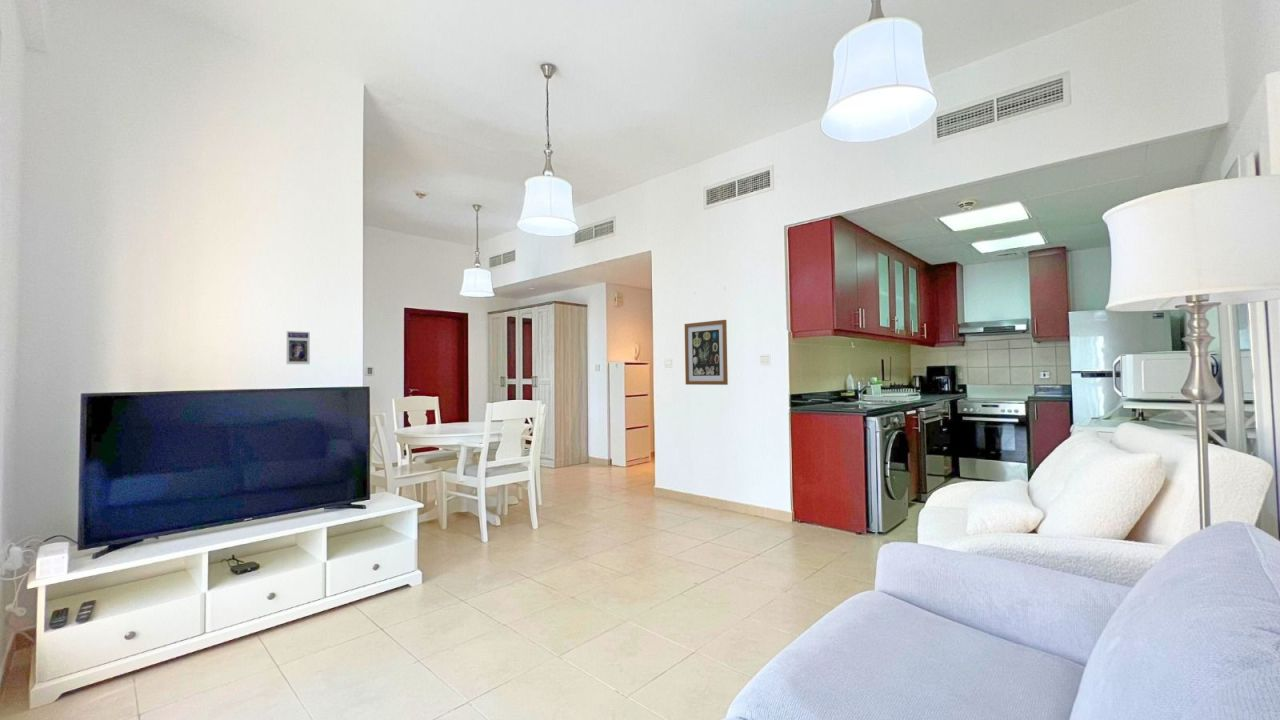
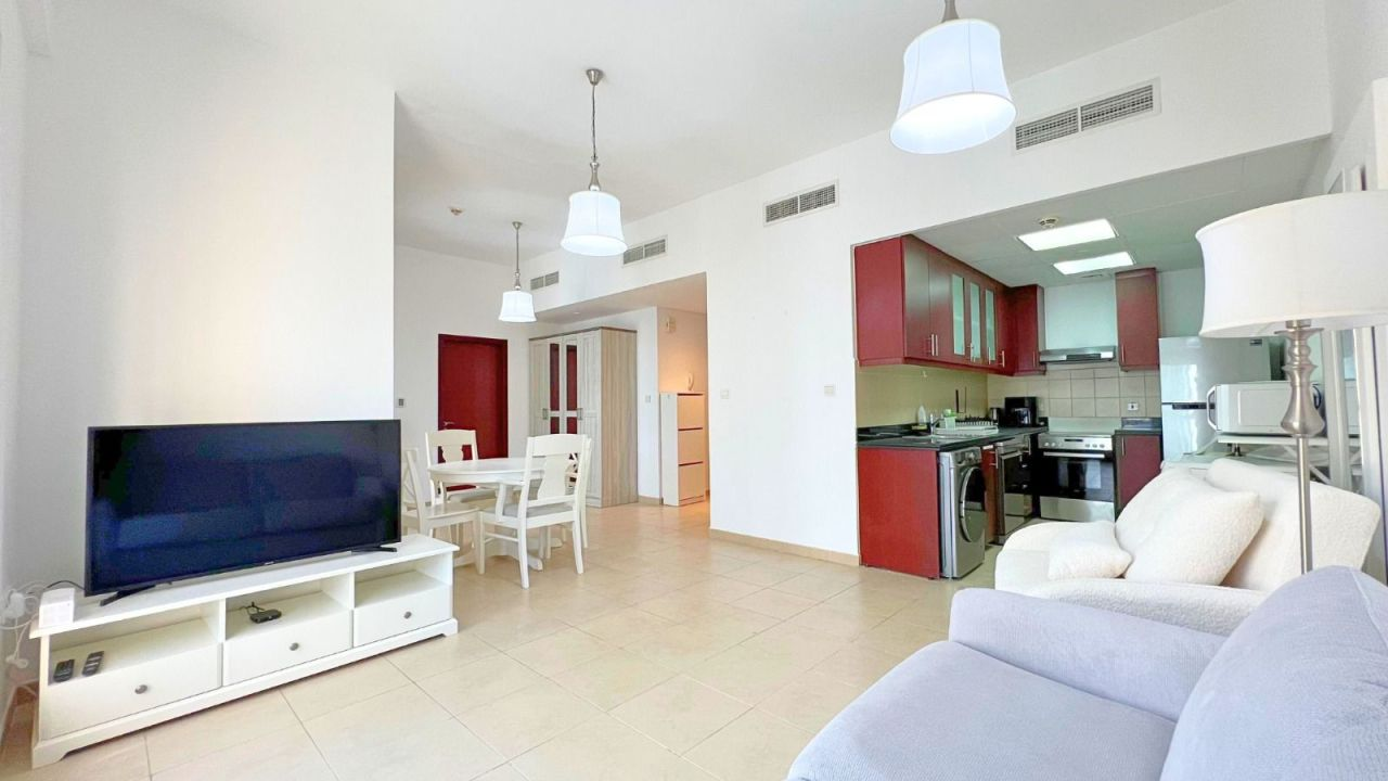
- trading card [286,330,311,365]
- wall art [684,319,729,386]
